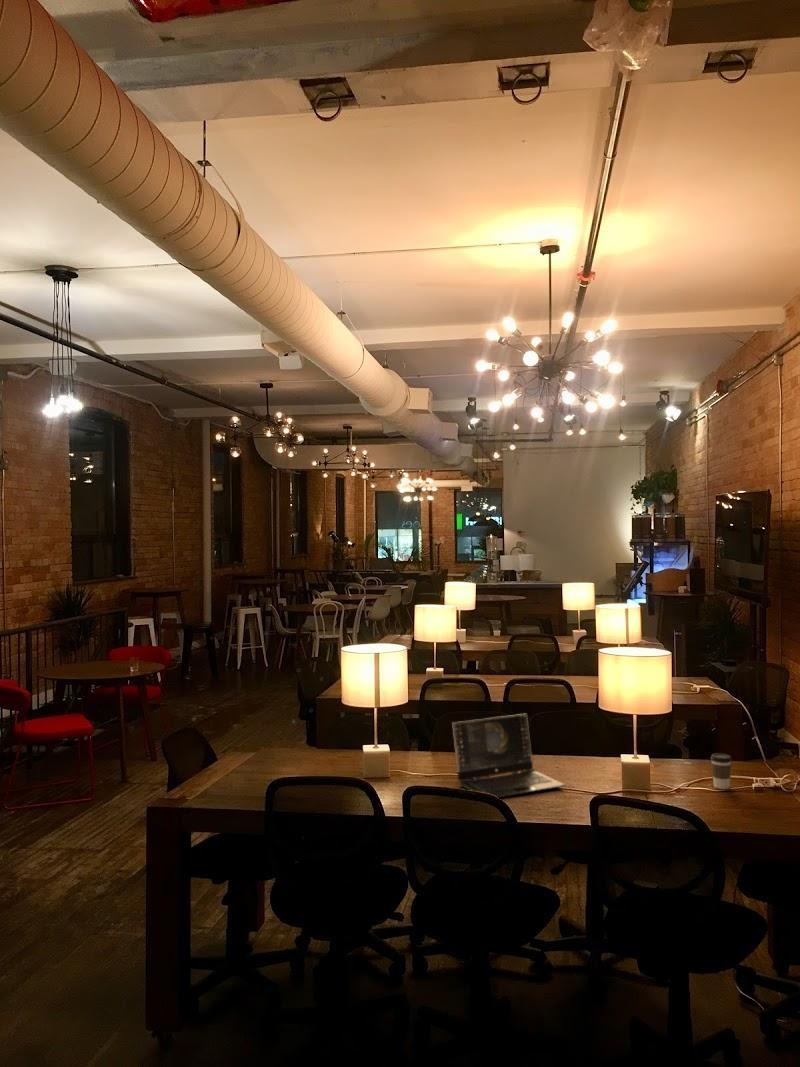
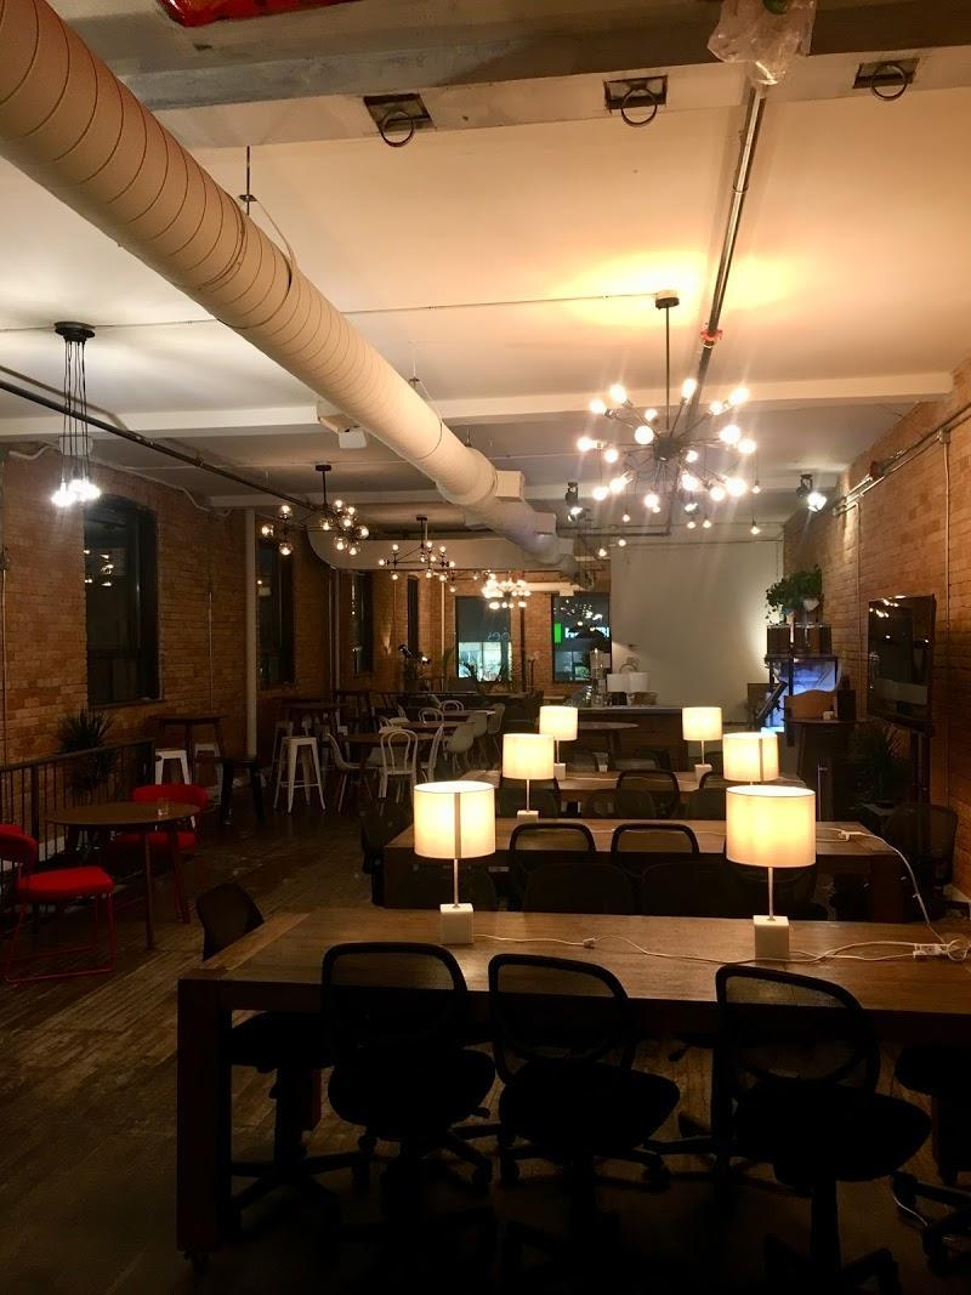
- laptop [451,713,566,799]
- coffee cup [710,752,733,790]
